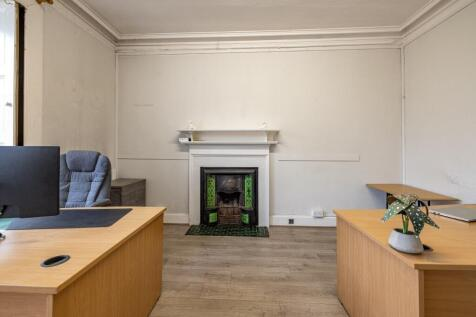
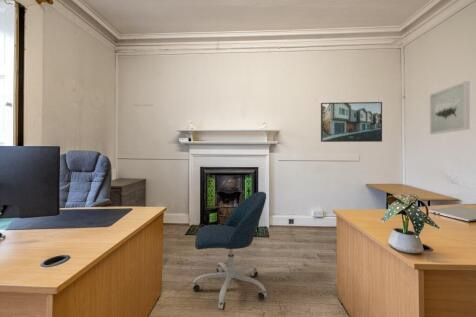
+ wall art [429,80,471,135]
+ office chair [192,191,267,311]
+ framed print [320,101,383,143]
